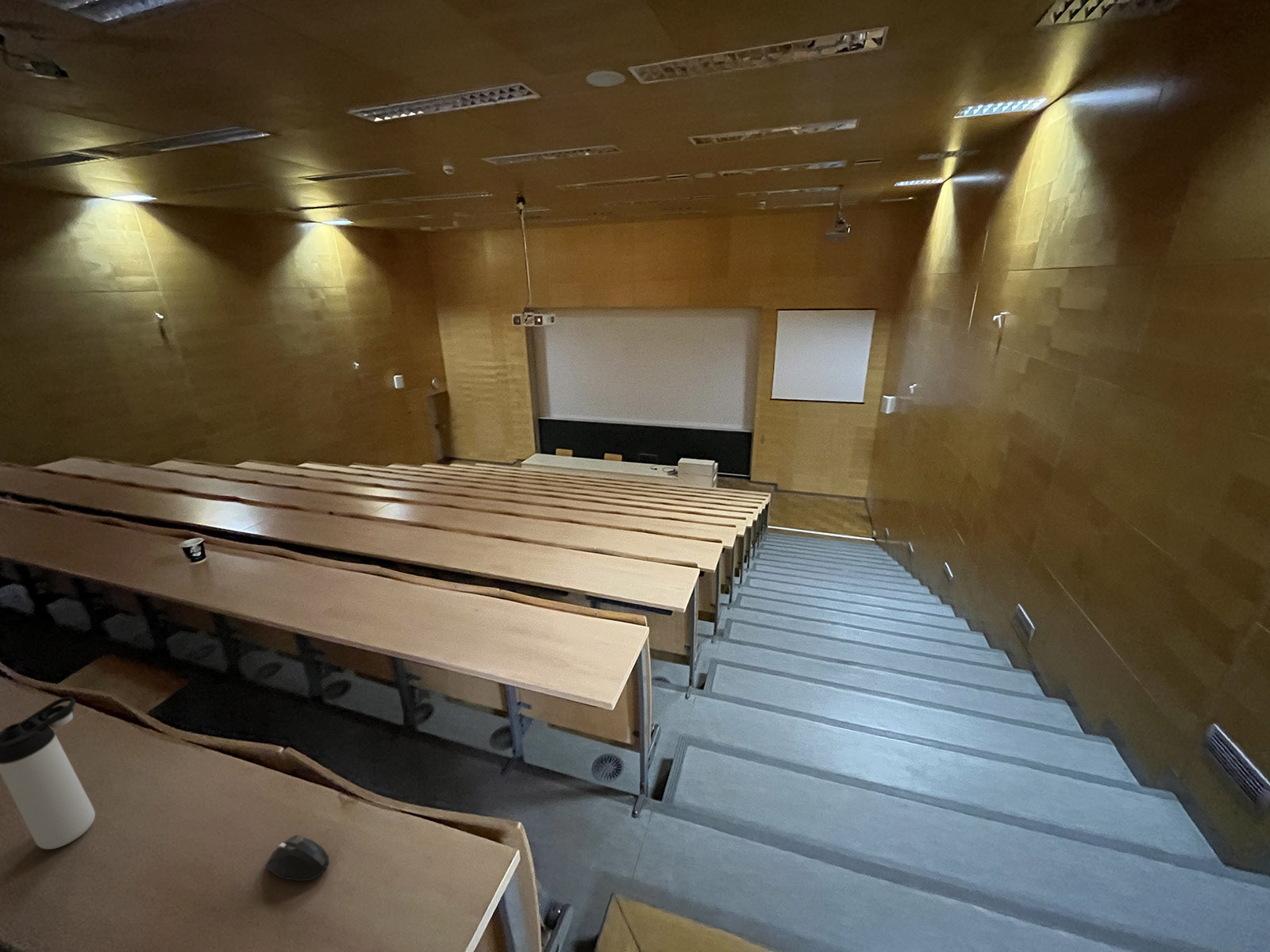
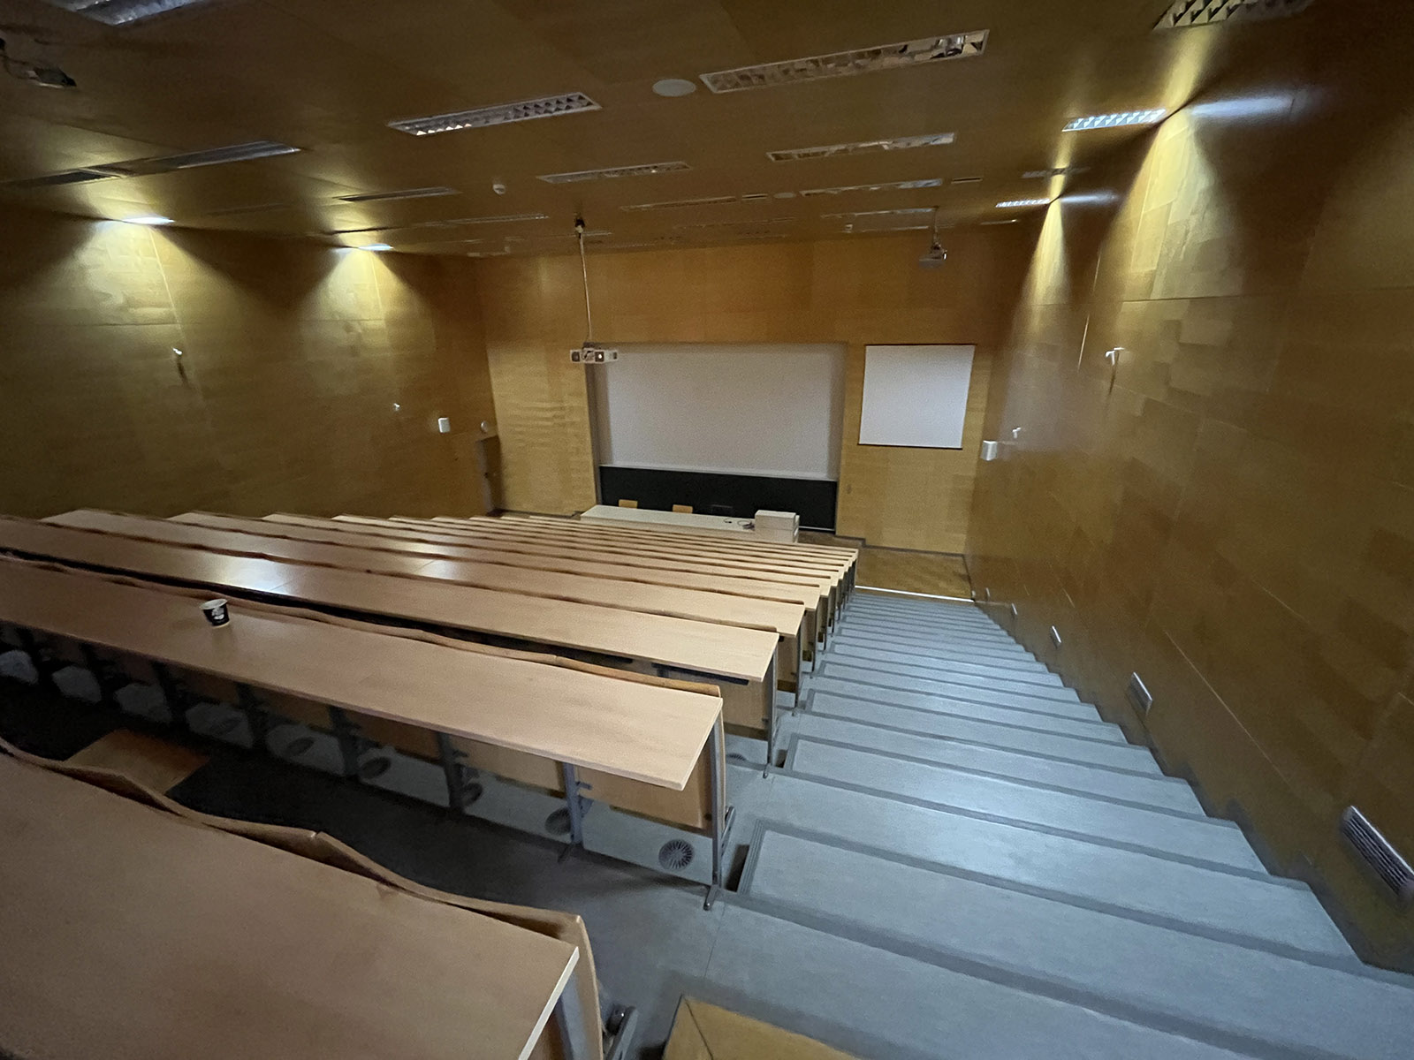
- mouse [264,835,329,882]
- thermos bottle [0,696,96,850]
